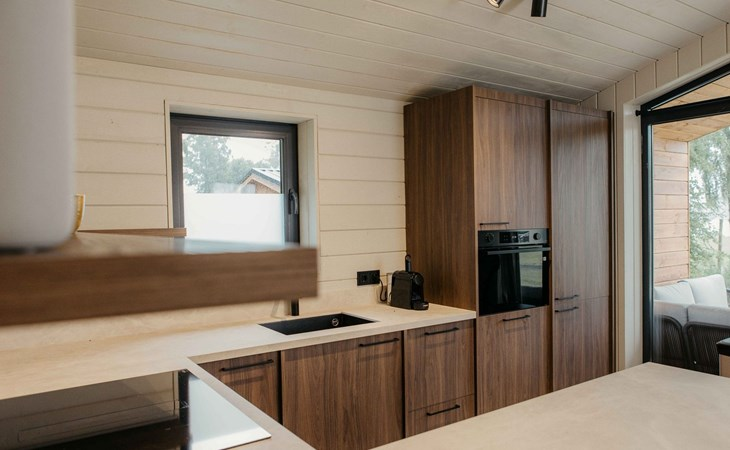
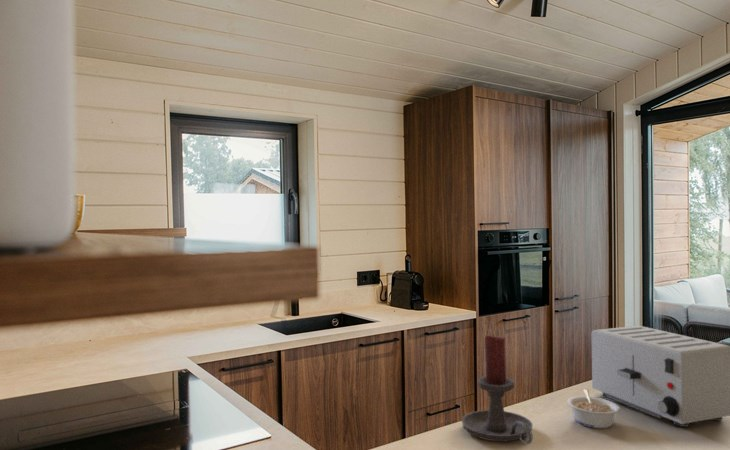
+ candle holder [460,334,533,445]
+ toaster [590,325,730,428]
+ legume [566,388,621,429]
